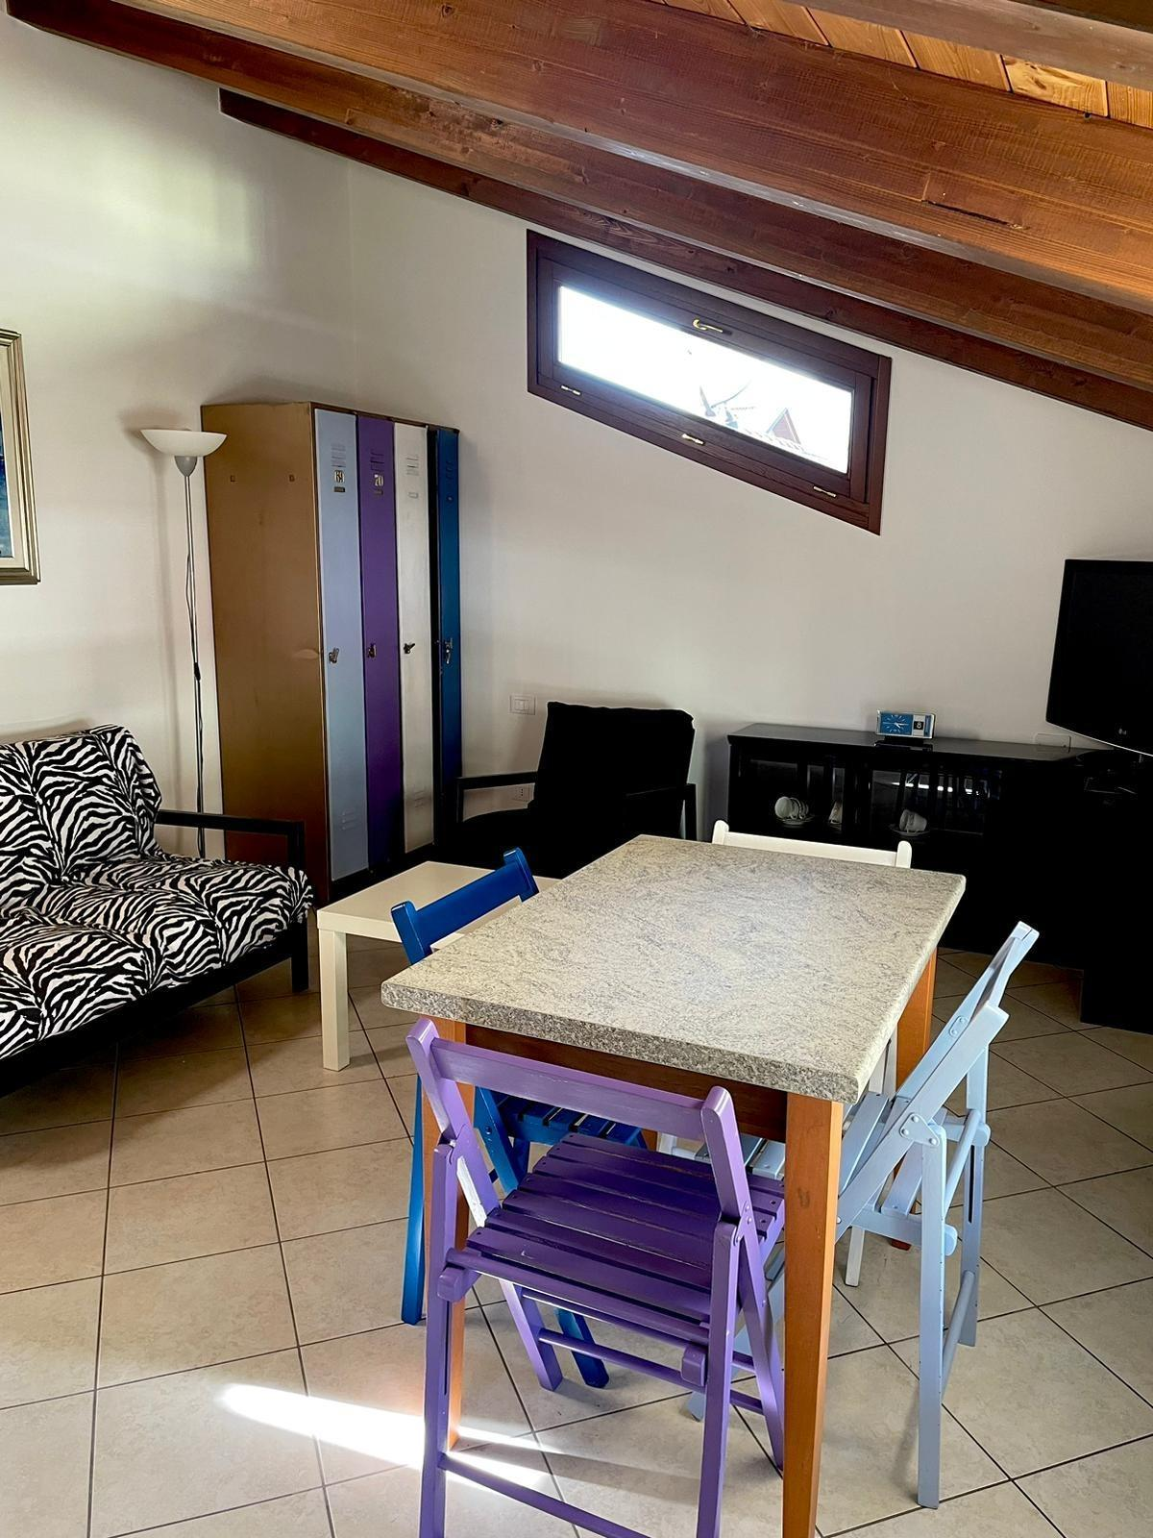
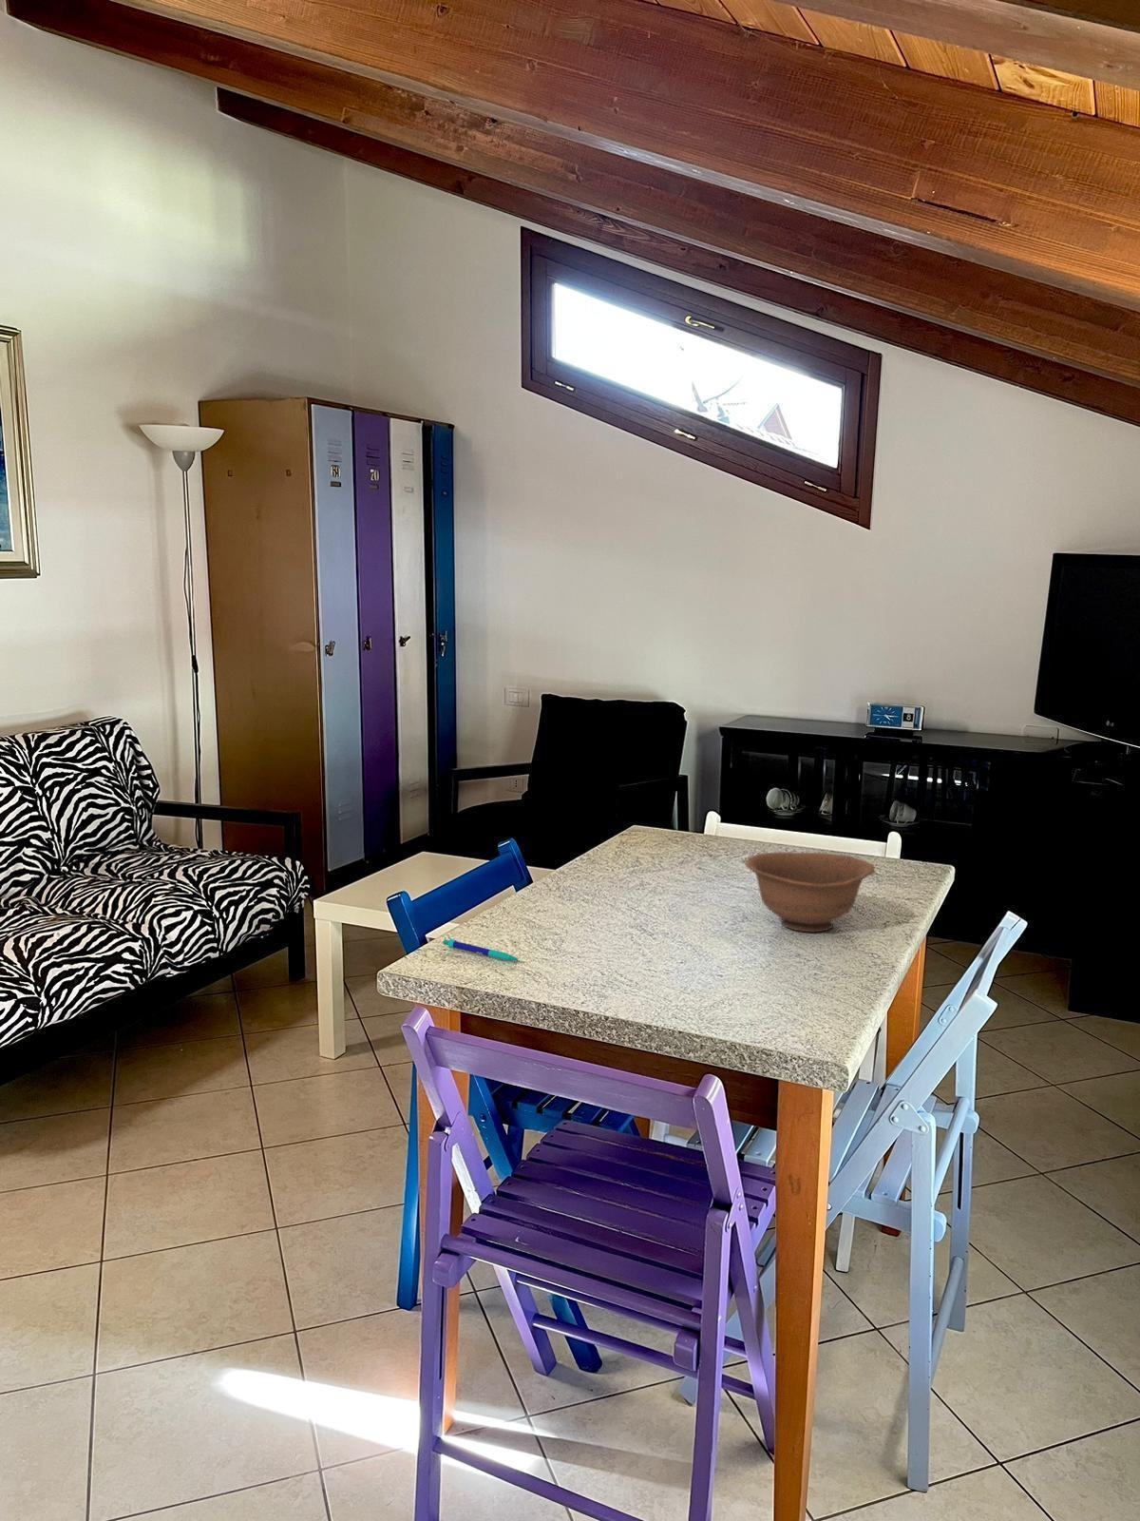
+ bowl [745,850,875,933]
+ pen [442,938,520,962]
